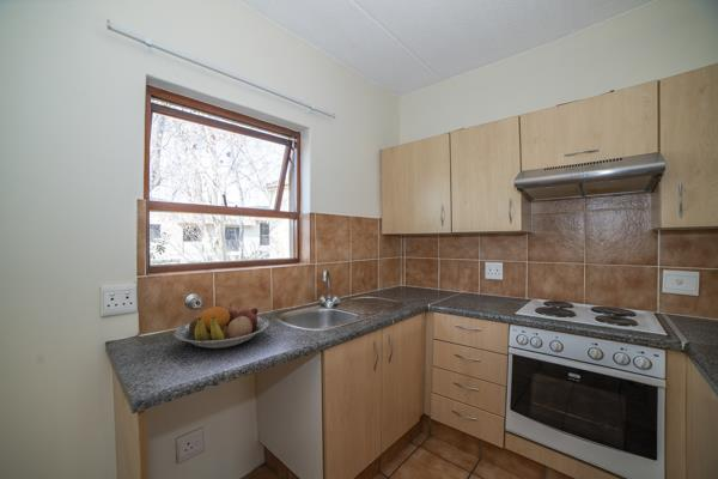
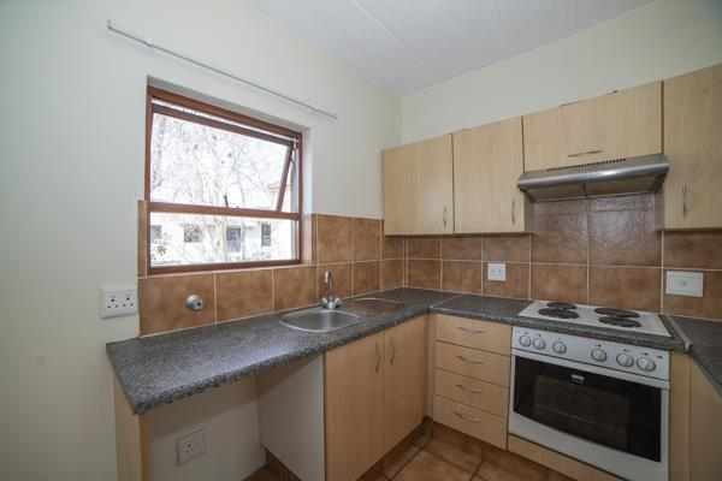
- fruit bowl [174,304,269,350]
